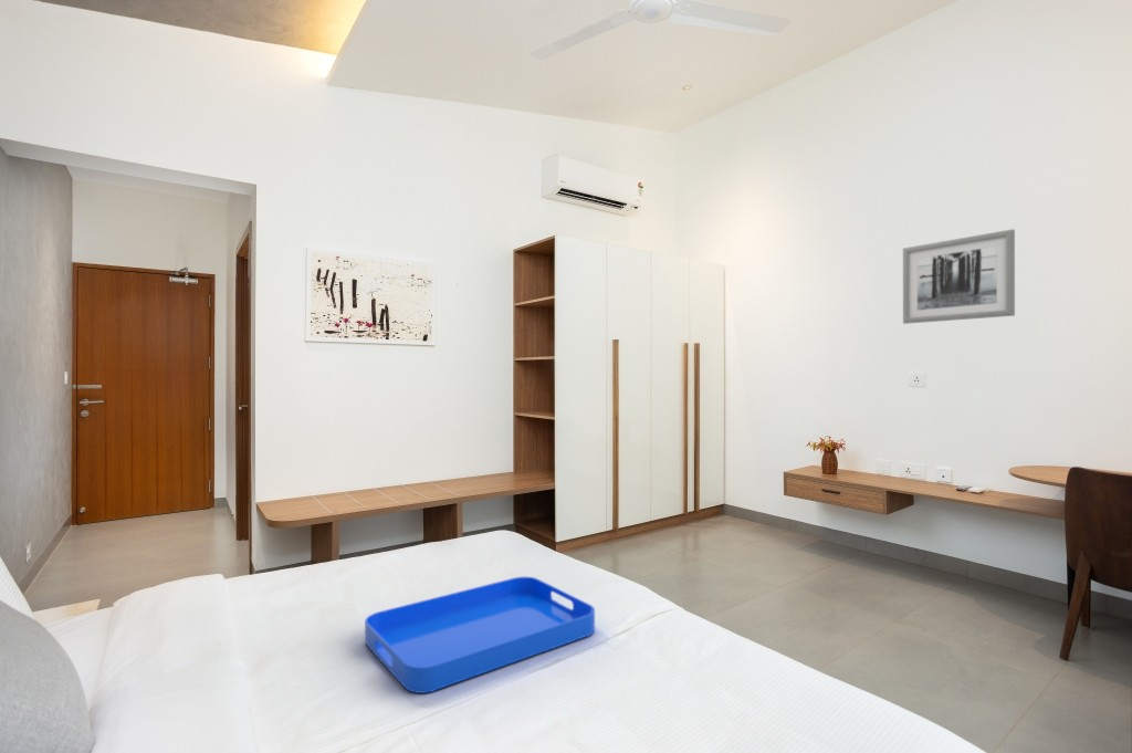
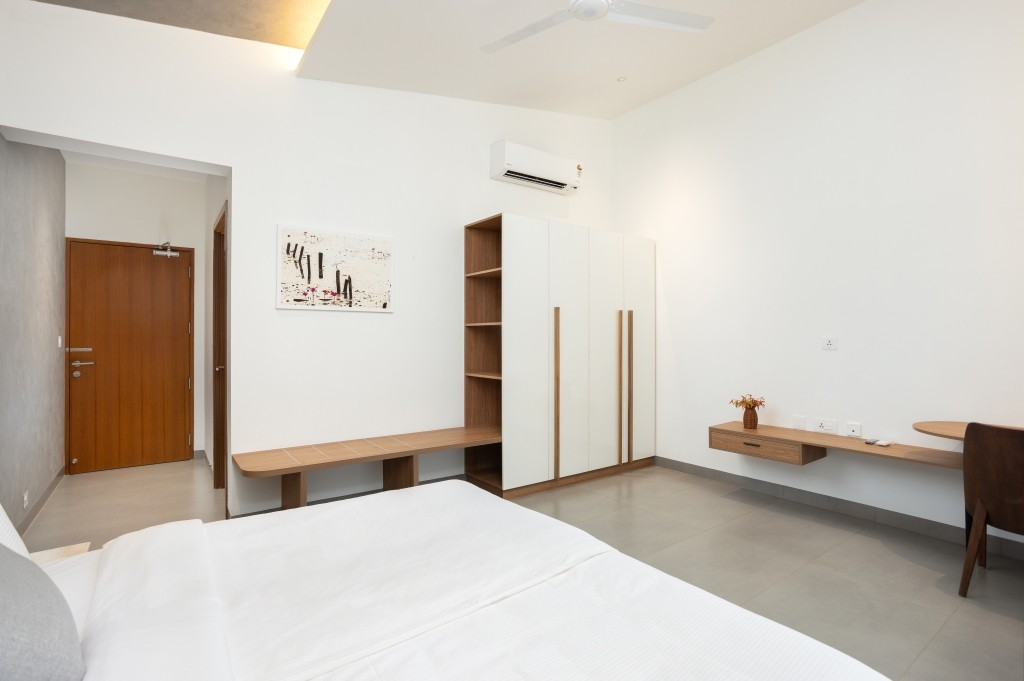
- serving tray [364,576,596,694]
- wall art [902,228,1016,325]
